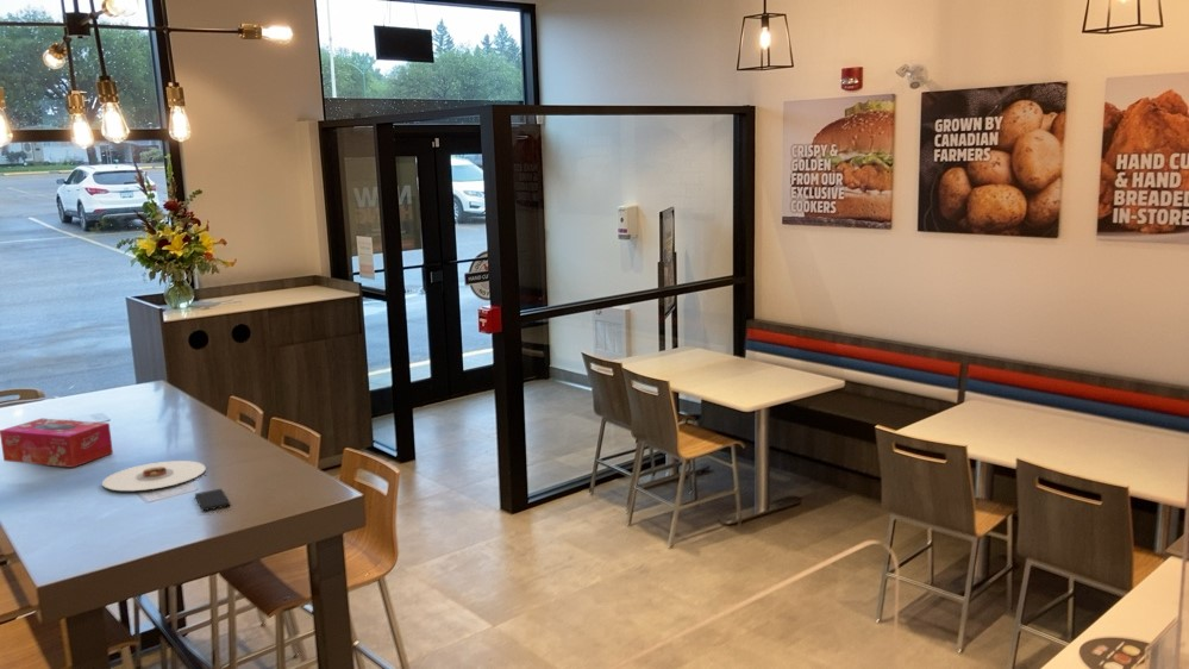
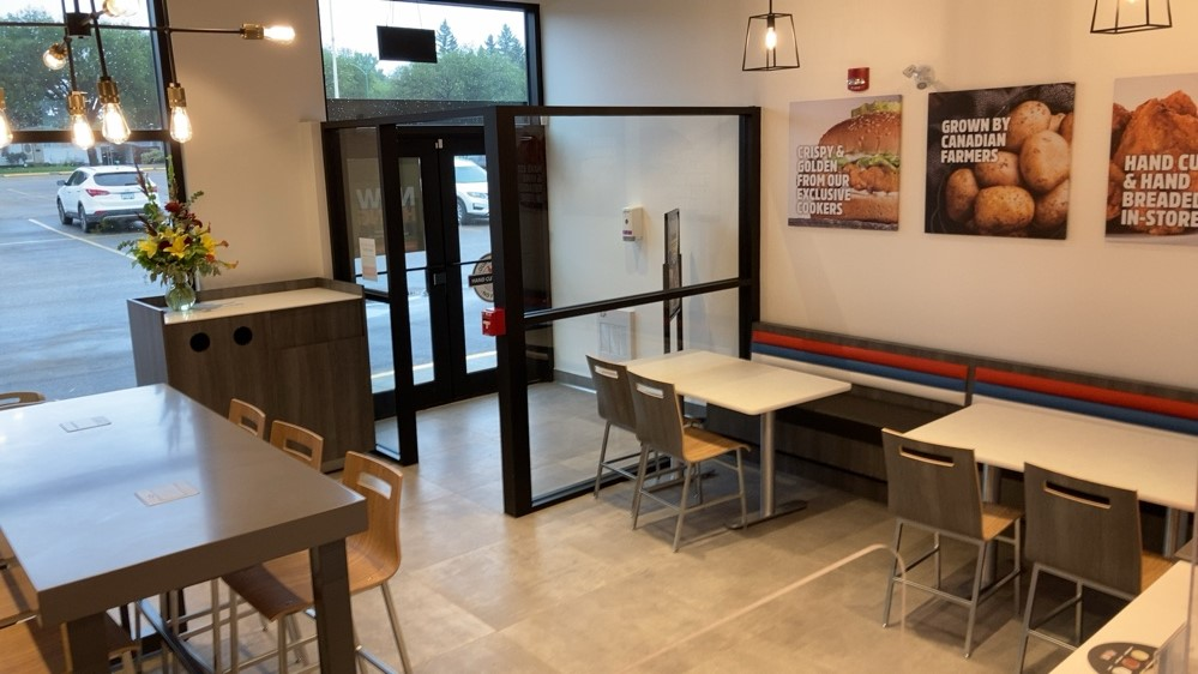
- smartphone [194,488,231,512]
- tissue box [0,417,114,469]
- plate [101,459,207,492]
